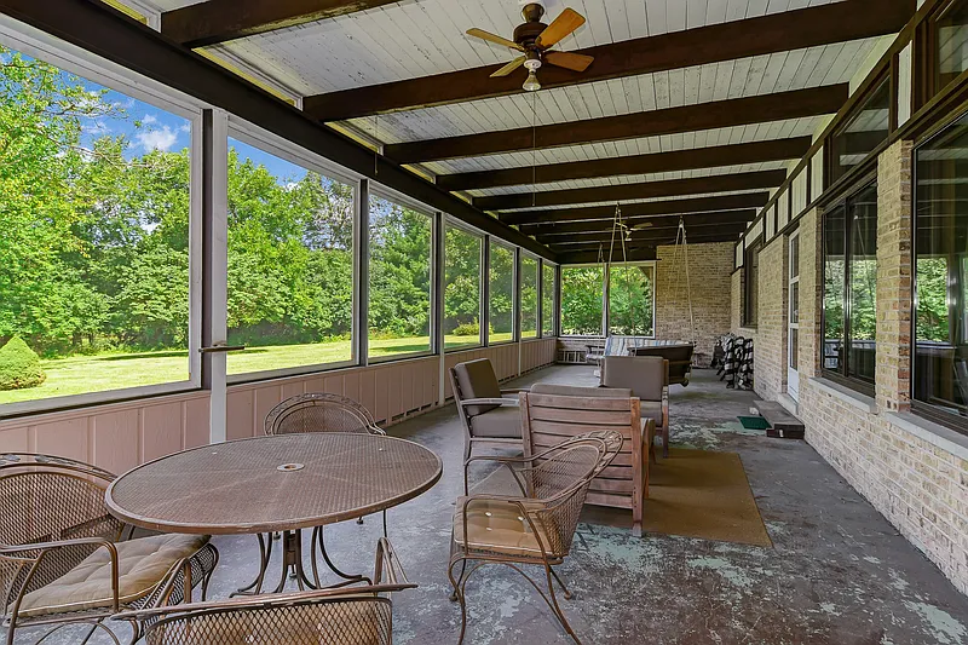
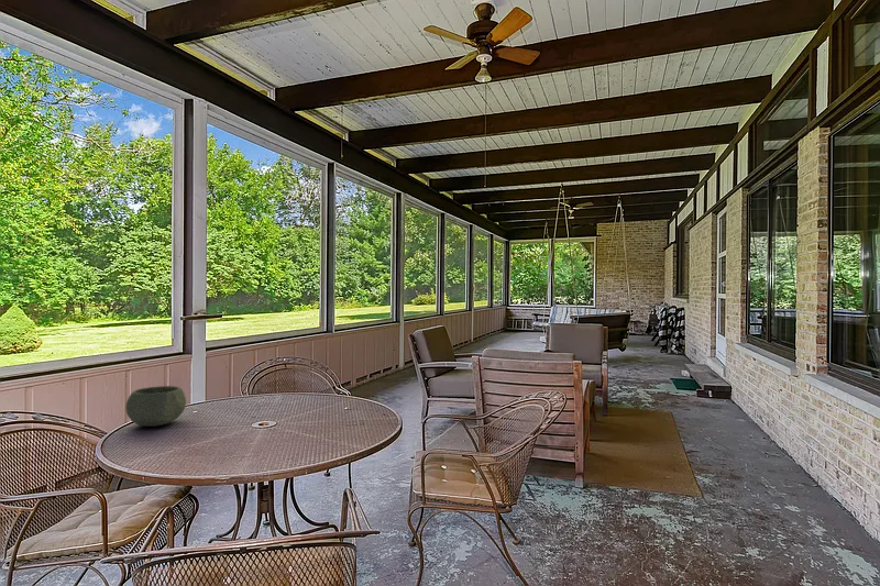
+ bowl [124,385,187,428]
